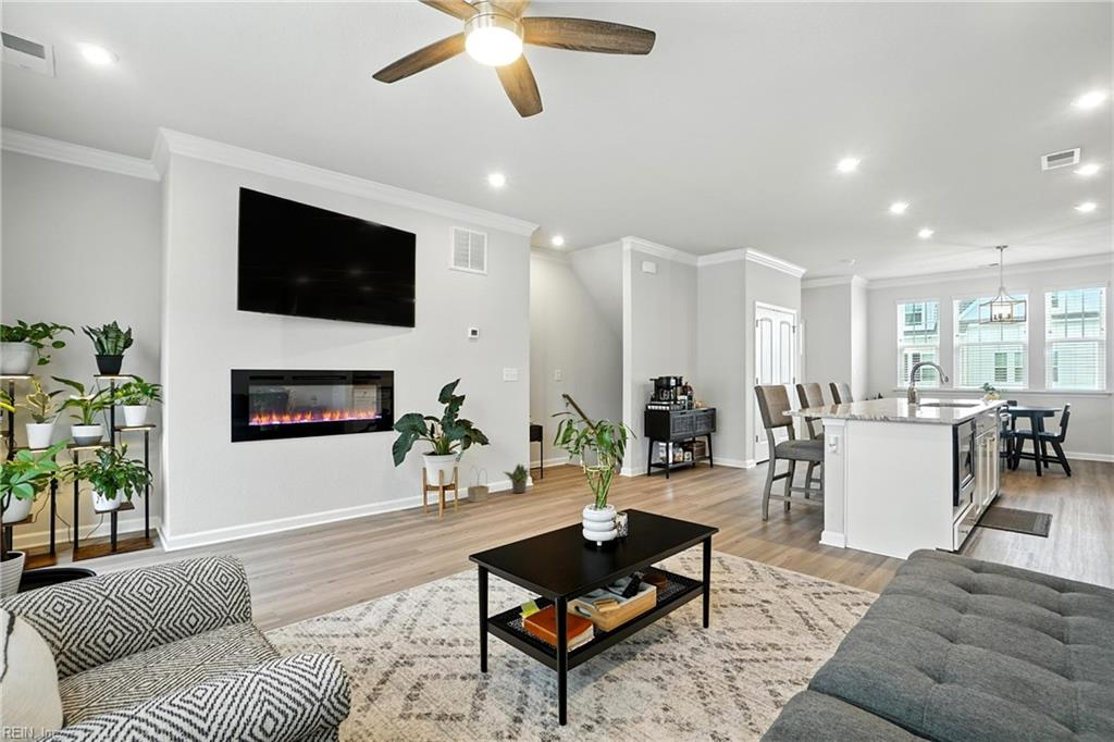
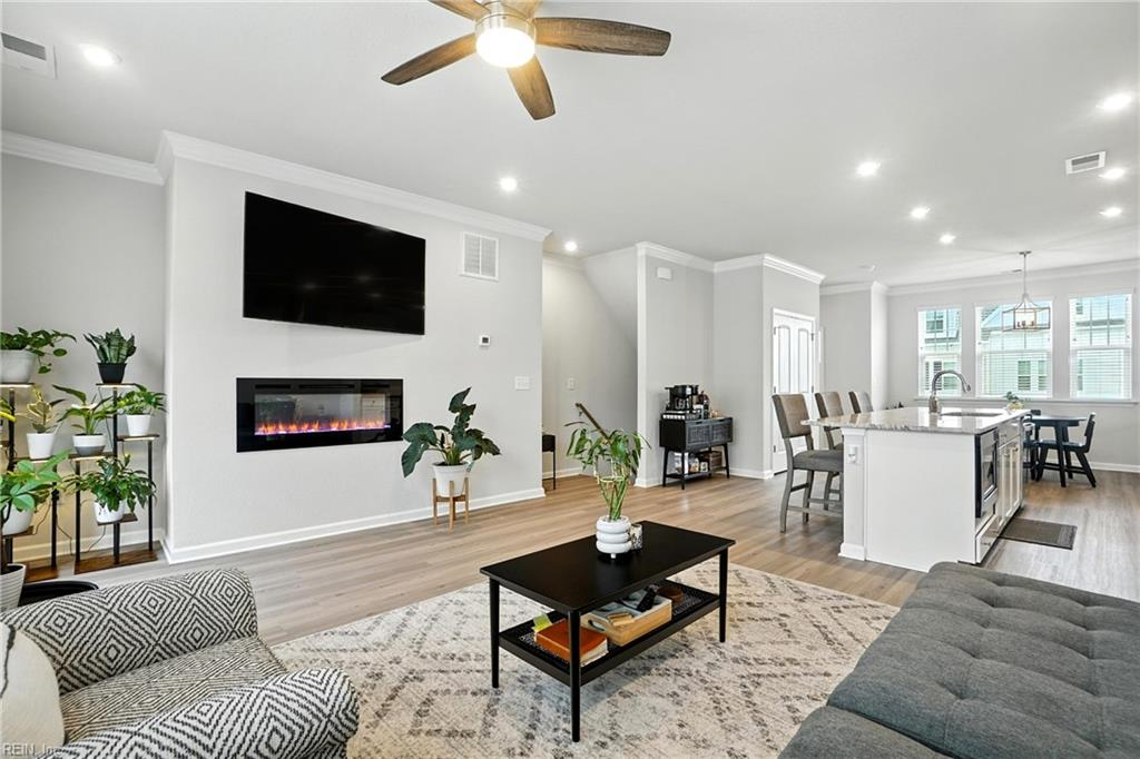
- potted plant [503,462,532,494]
- basket [467,466,490,504]
